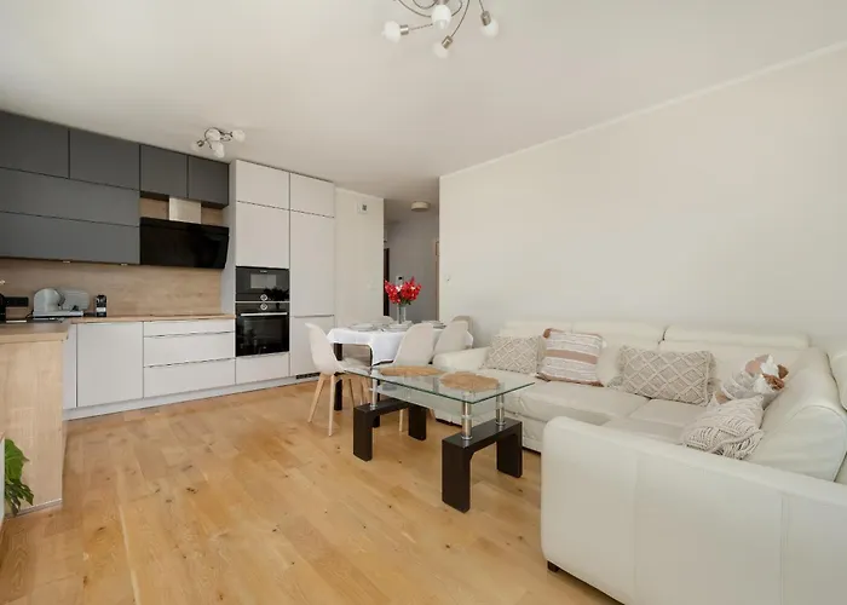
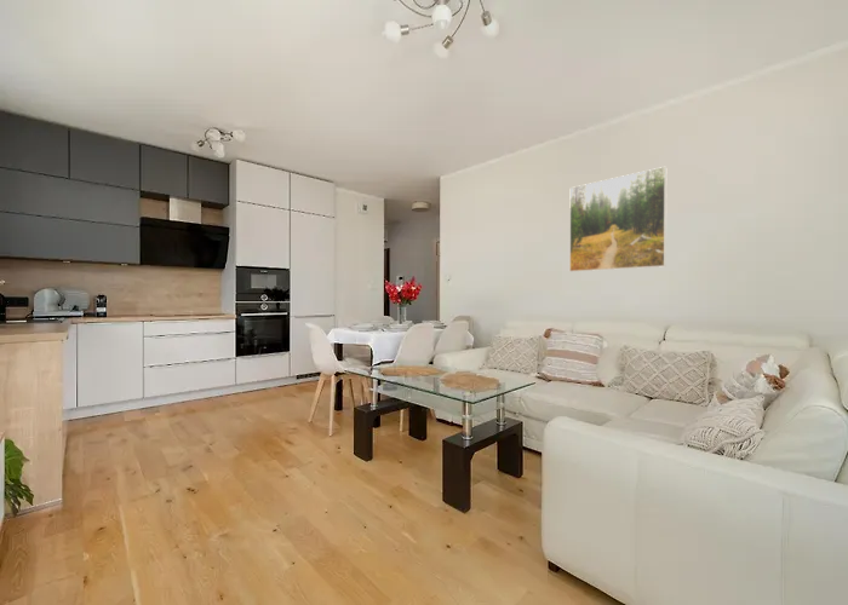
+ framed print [568,166,667,272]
